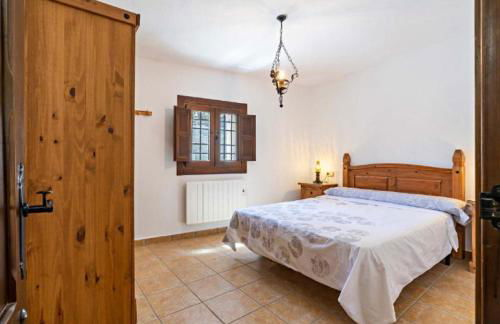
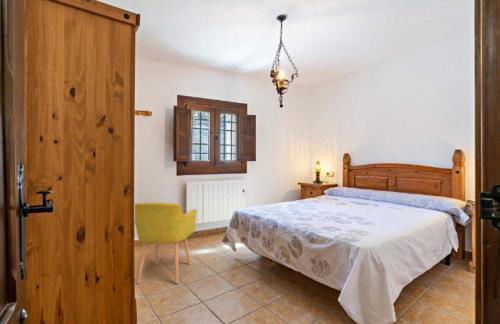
+ chair [134,201,198,285]
